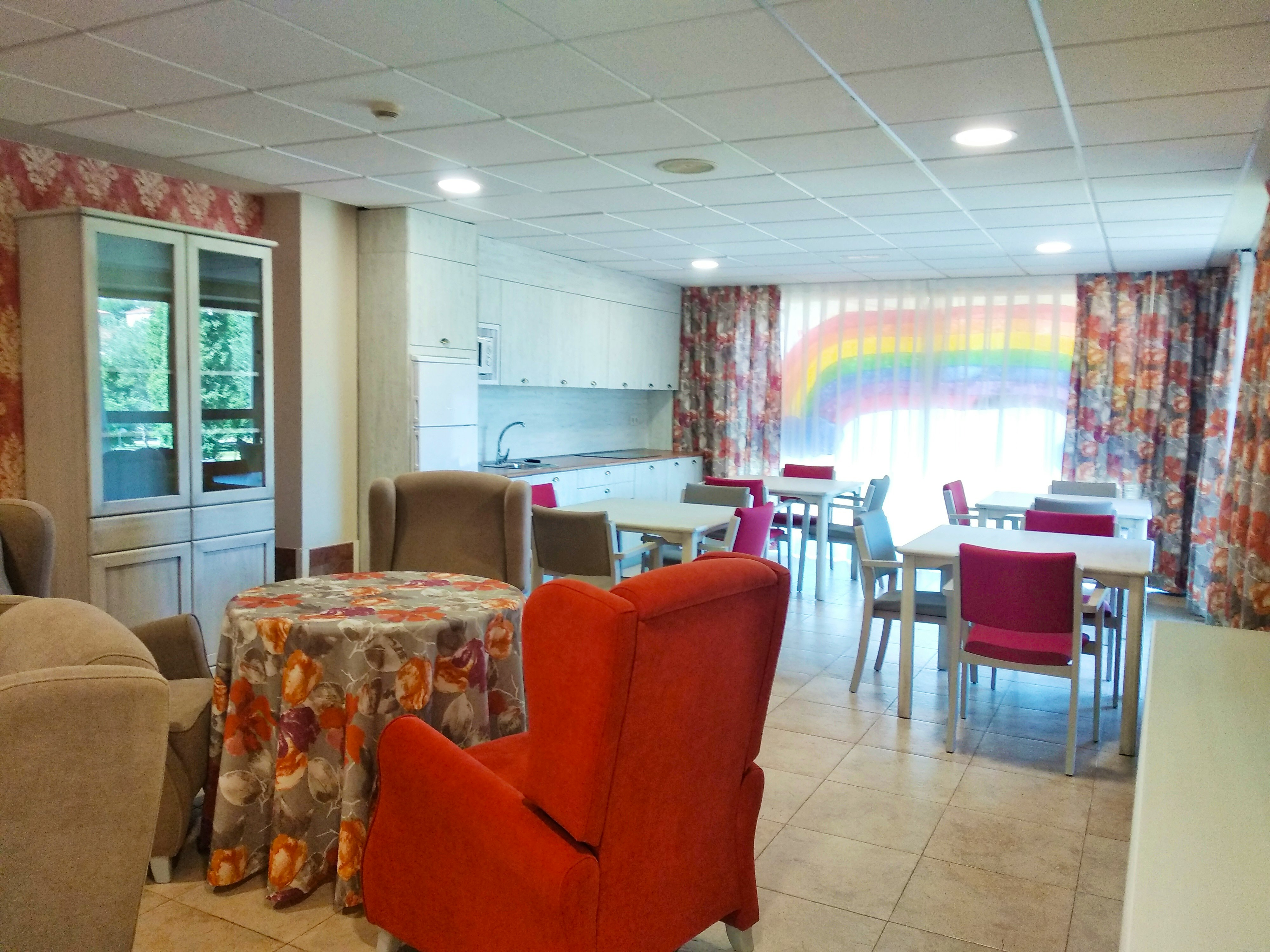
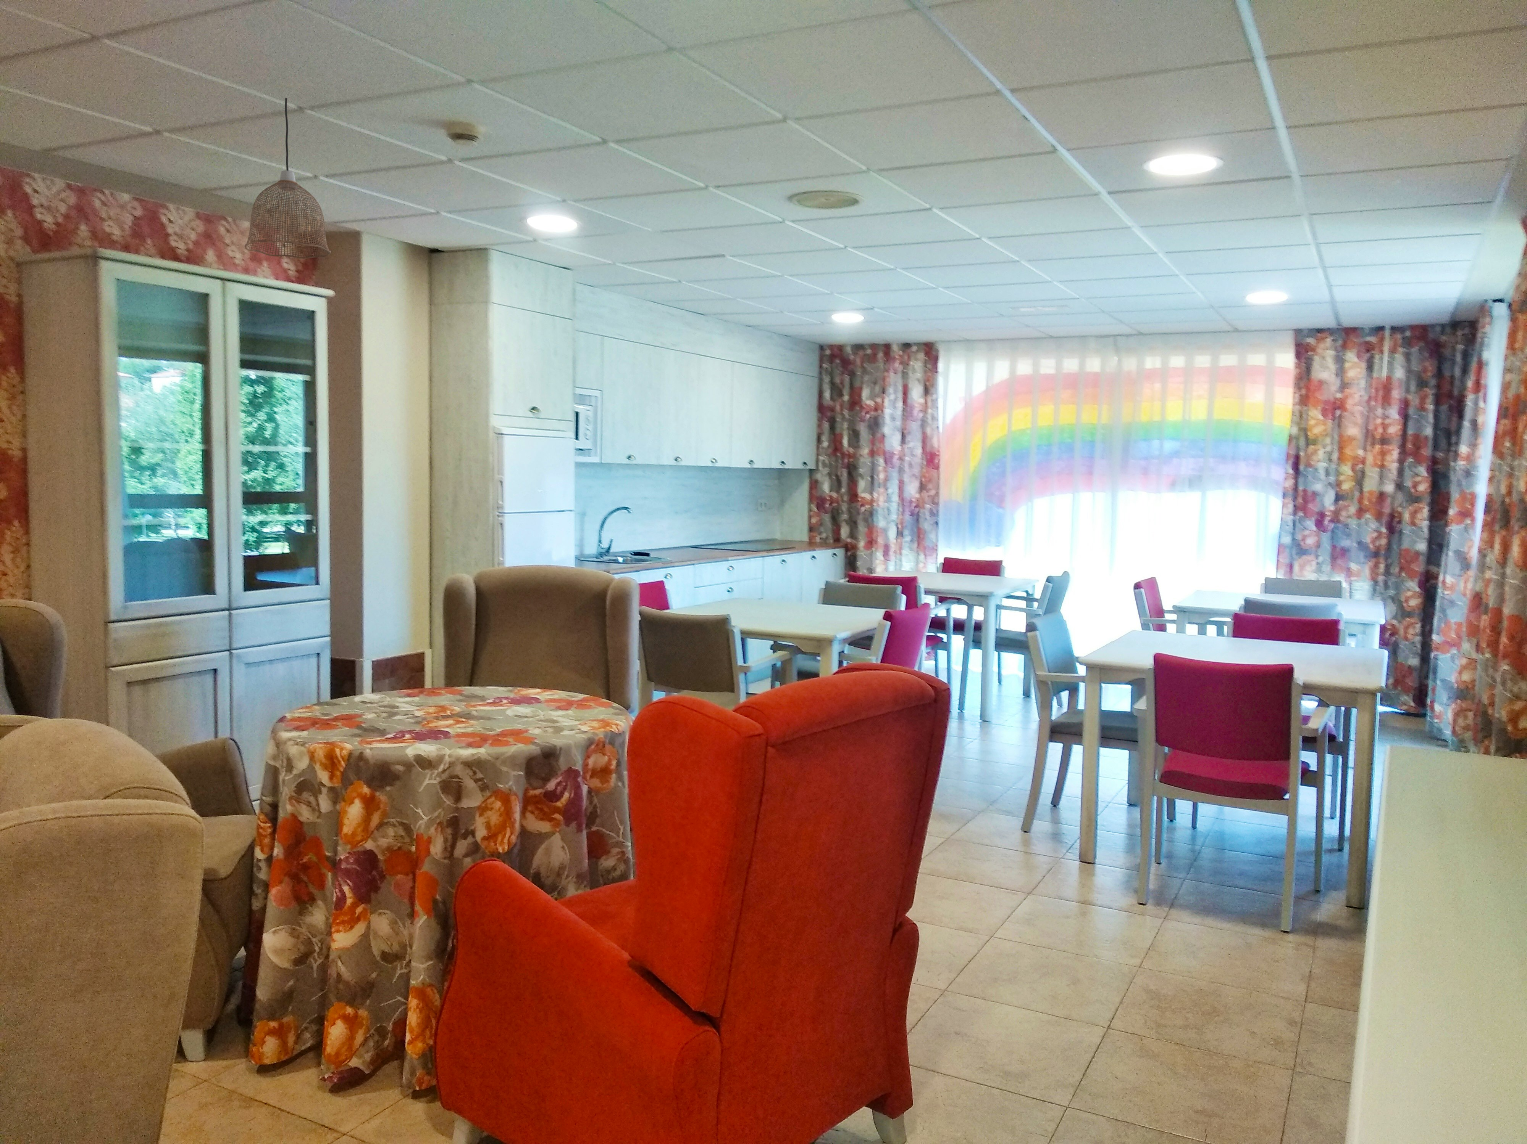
+ pendant lamp [244,97,332,260]
